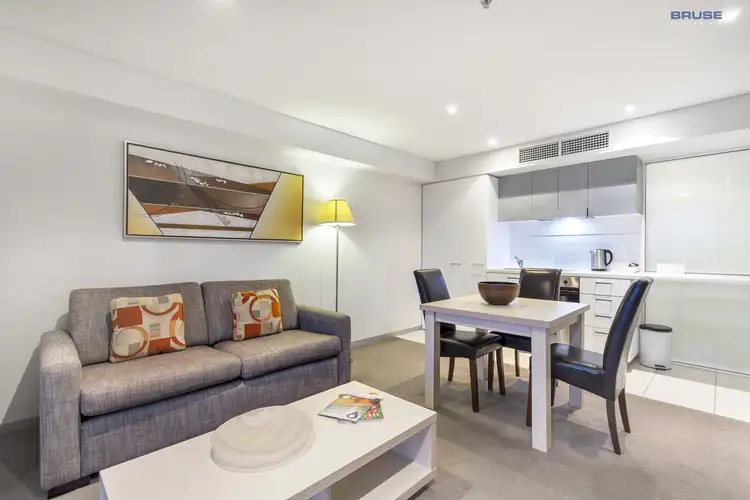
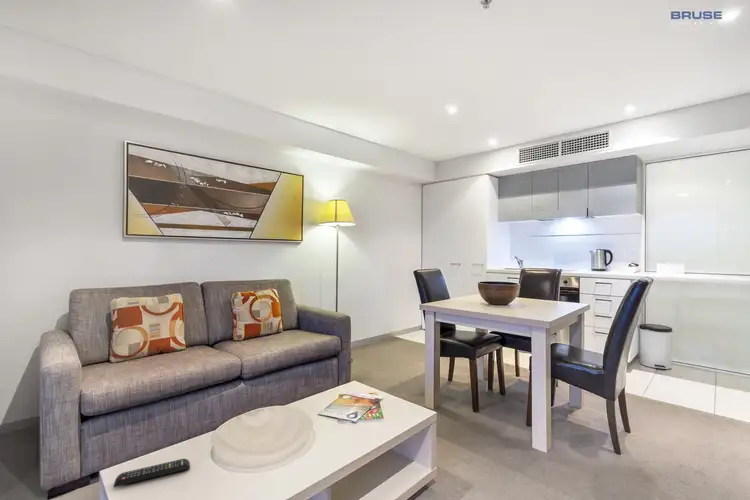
+ remote control [112,458,191,488]
